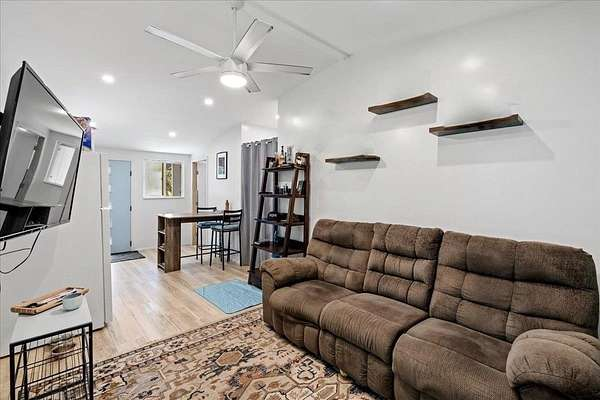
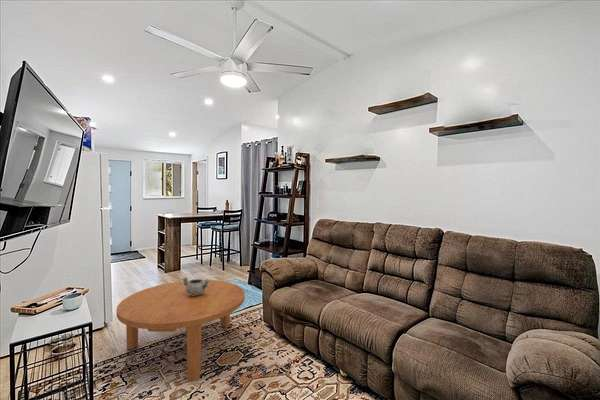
+ decorative bowl [181,276,211,296]
+ coffee table [115,279,246,383]
